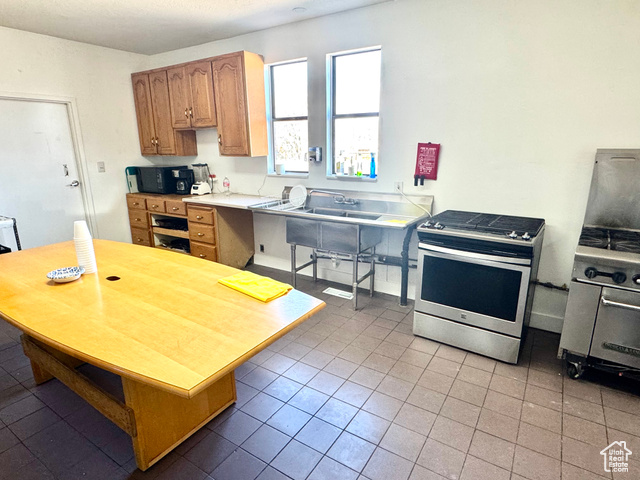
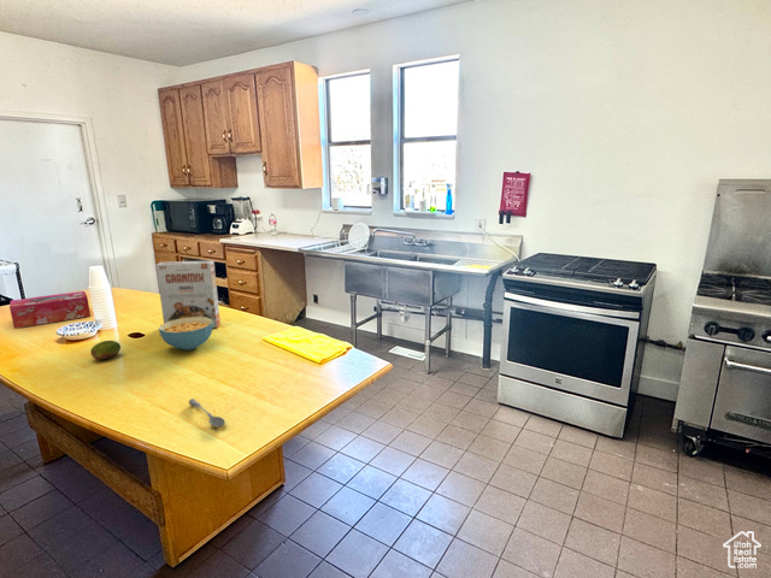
+ cereal bowl [158,317,213,352]
+ cereal box [154,259,222,330]
+ soupspoon [188,397,226,429]
+ tissue box [8,290,92,330]
+ fruit [89,340,122,361]
